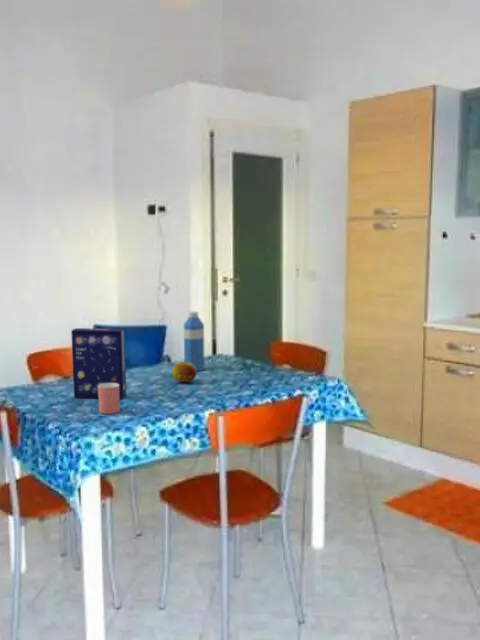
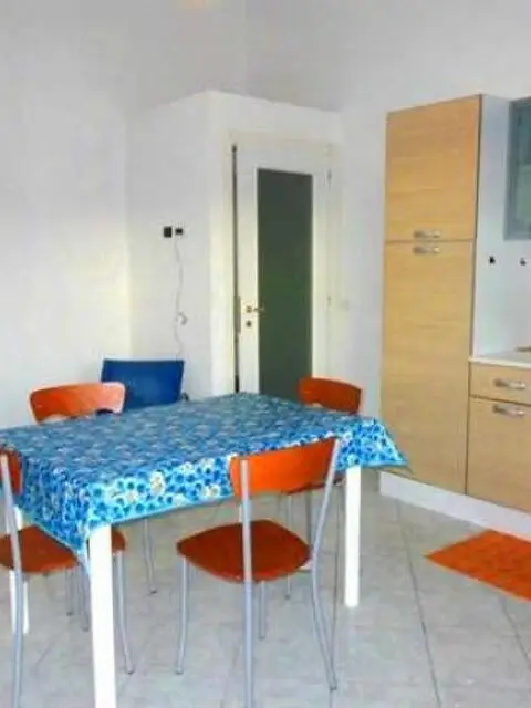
- cereal box [70,327,127,400]
- fruit [171,361,197,383]
- water bottle [183,310,206,372]
- cup [98,383,121,415]
